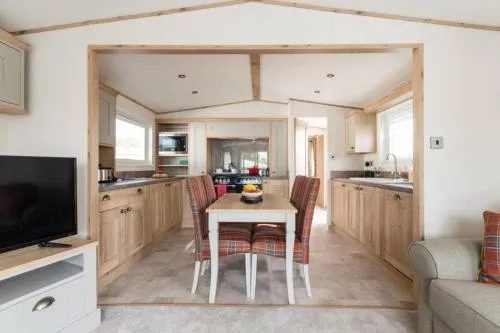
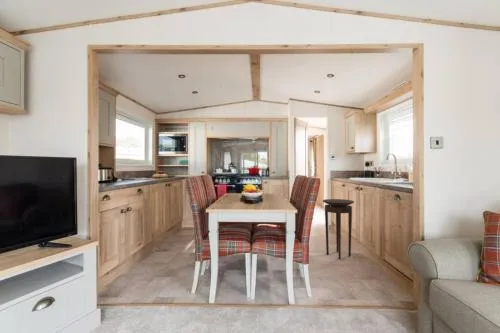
+ stool [322,198,355,260]
